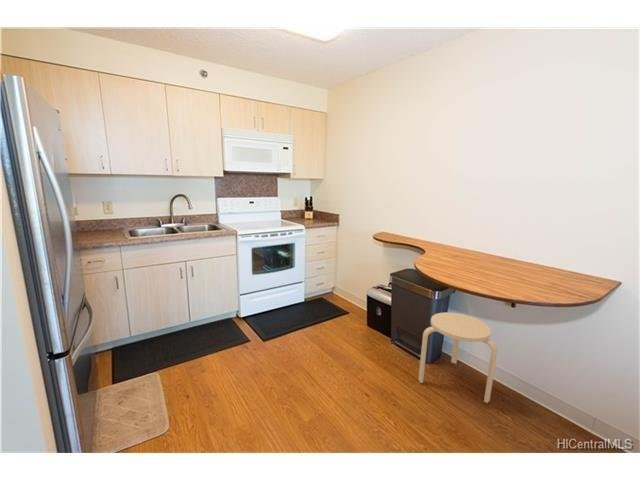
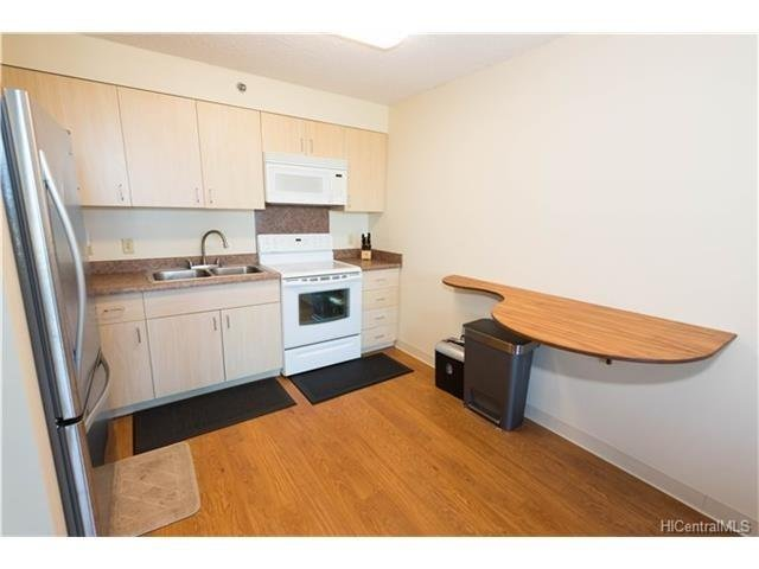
- stool [417,311,498,404]
